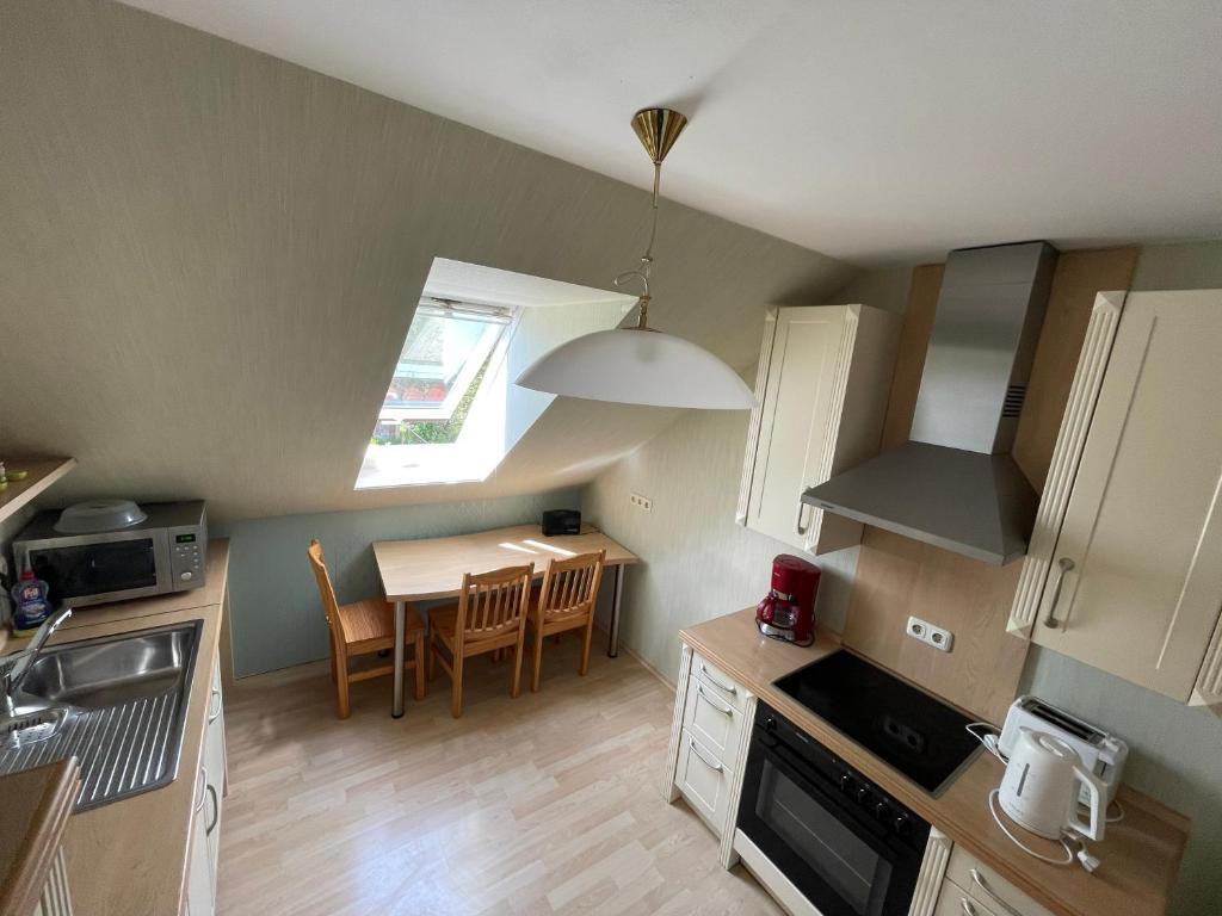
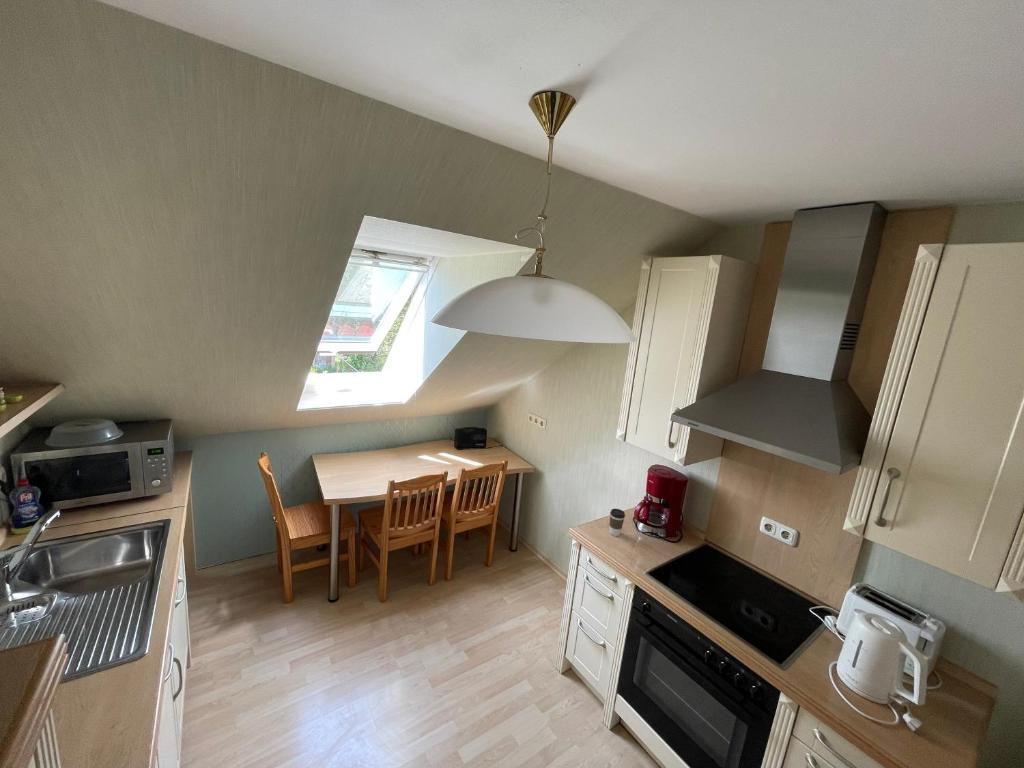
+ coffee cup [608,508,626,537]
